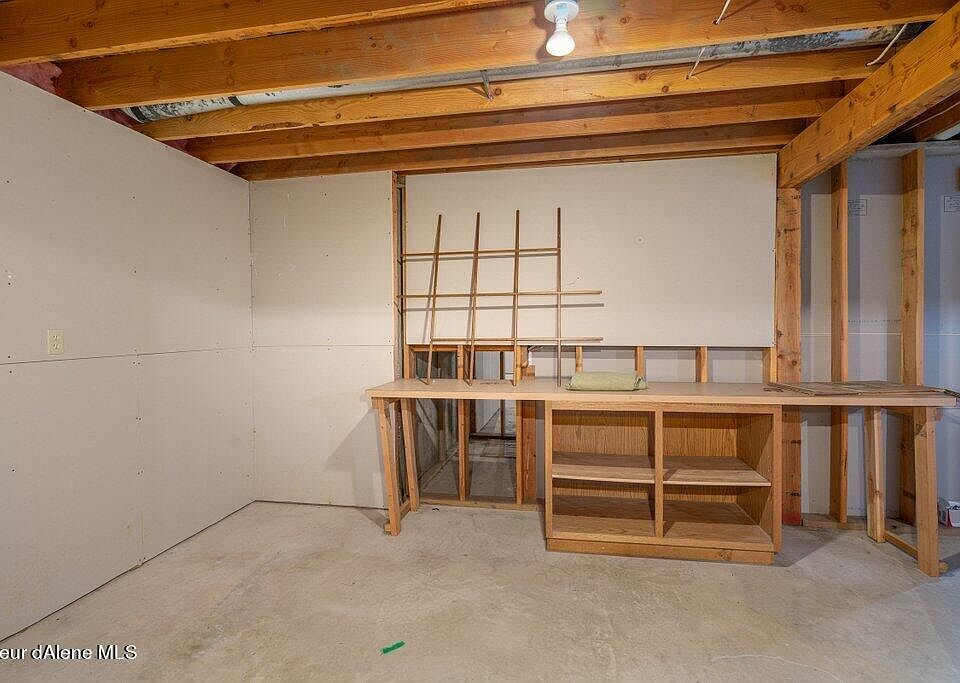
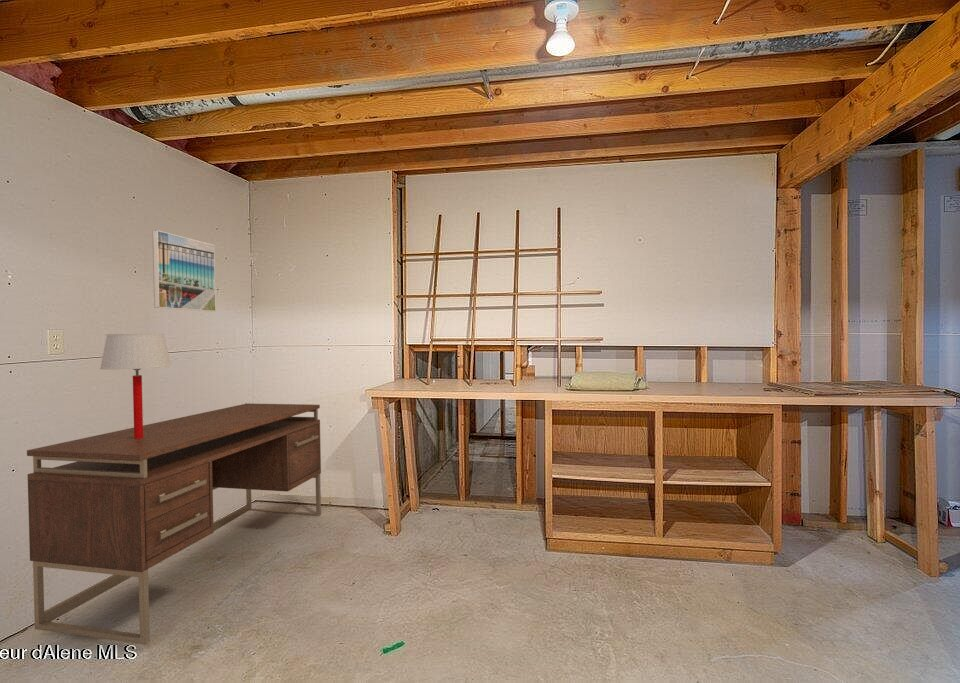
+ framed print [152,229,217,312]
+ desk [26,403,322,645]
+ table lamp [99,333,172,439]
